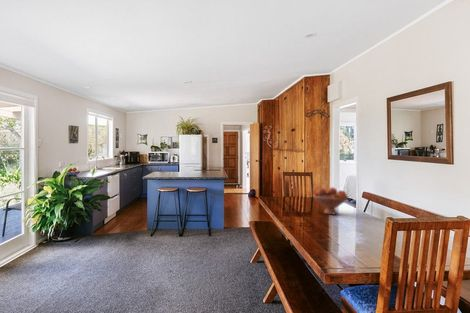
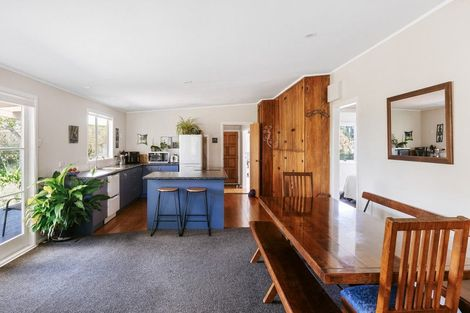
- fruit bowl [312,186,350,215]
